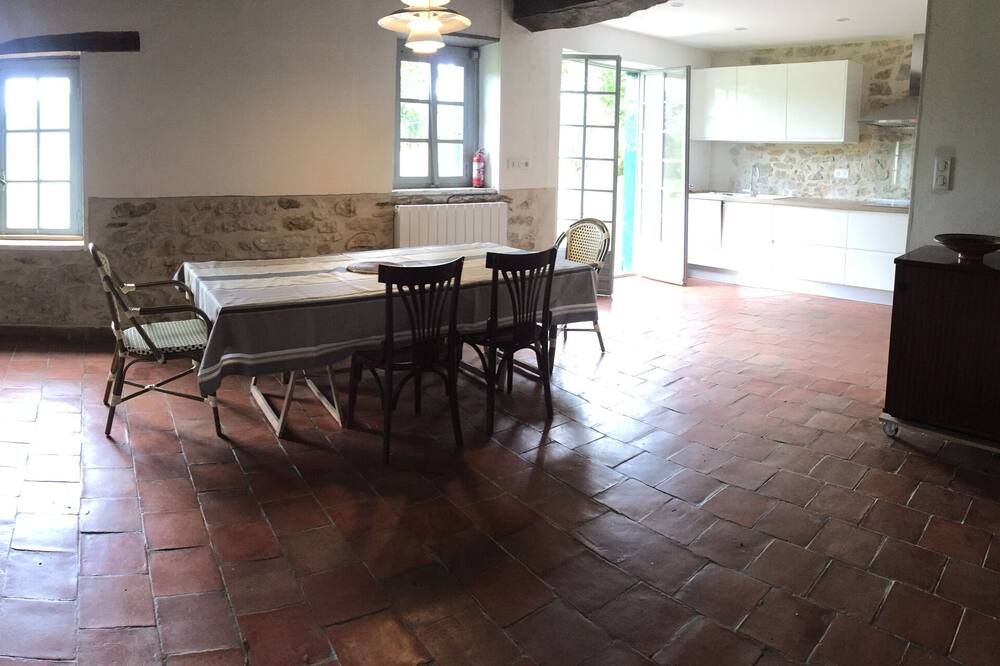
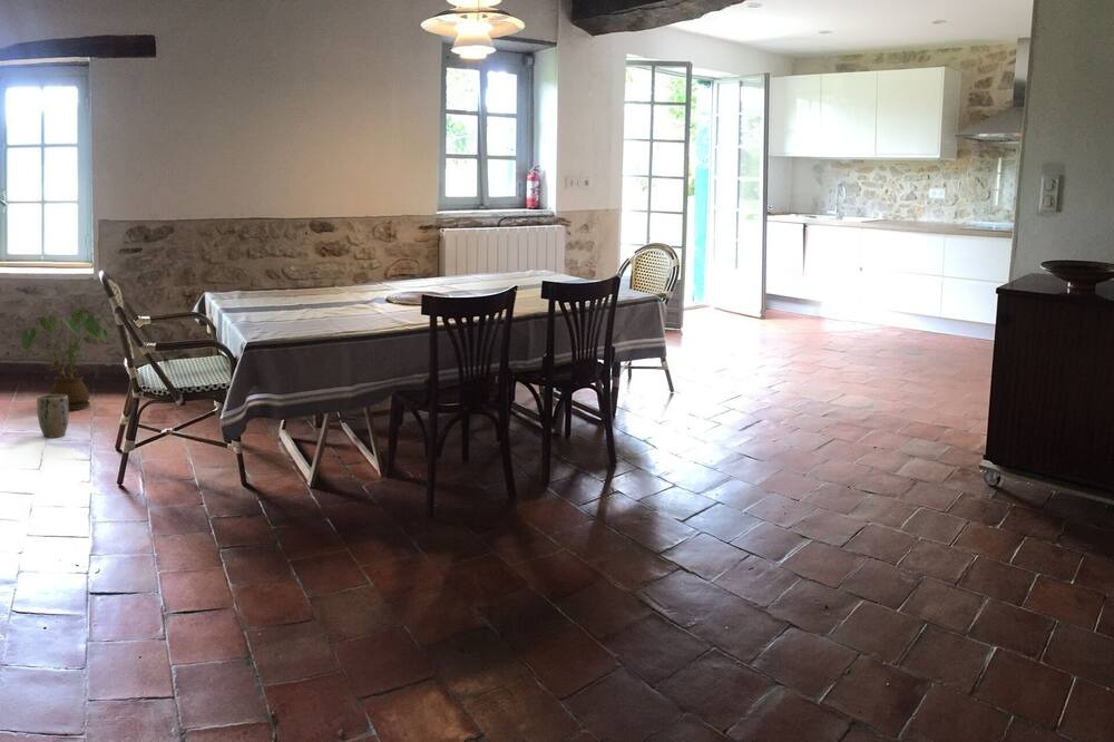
+ house plant [19,307,115,411]
+ plant pot [36,393,70,438]
